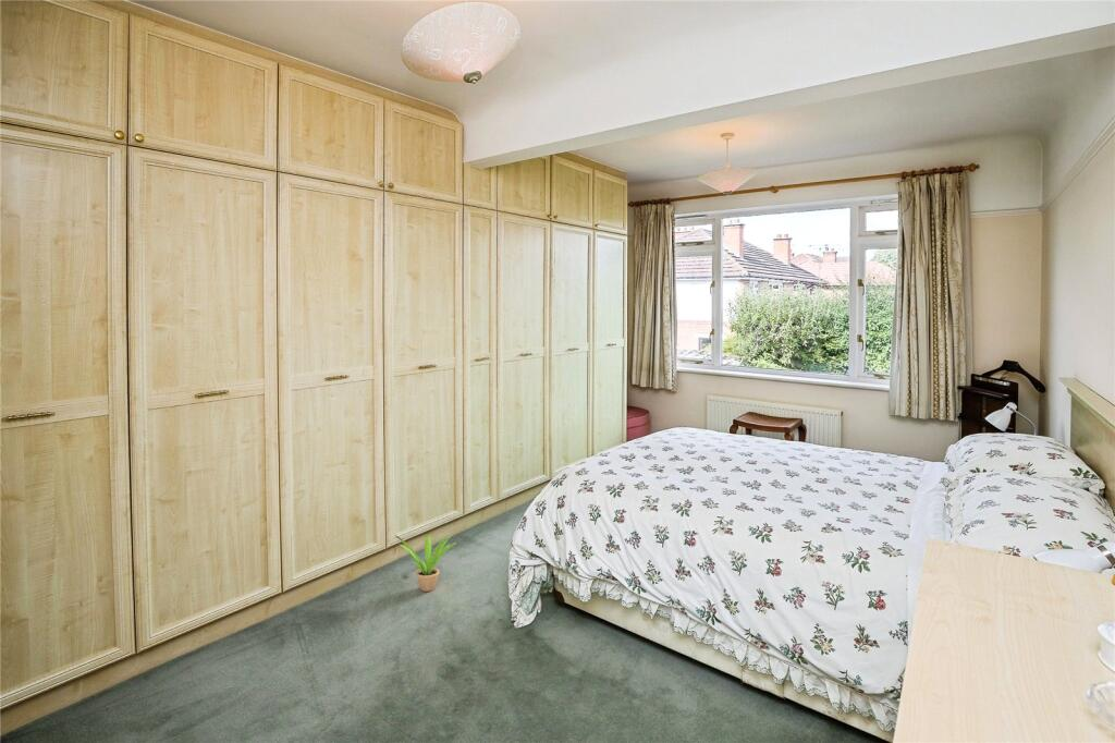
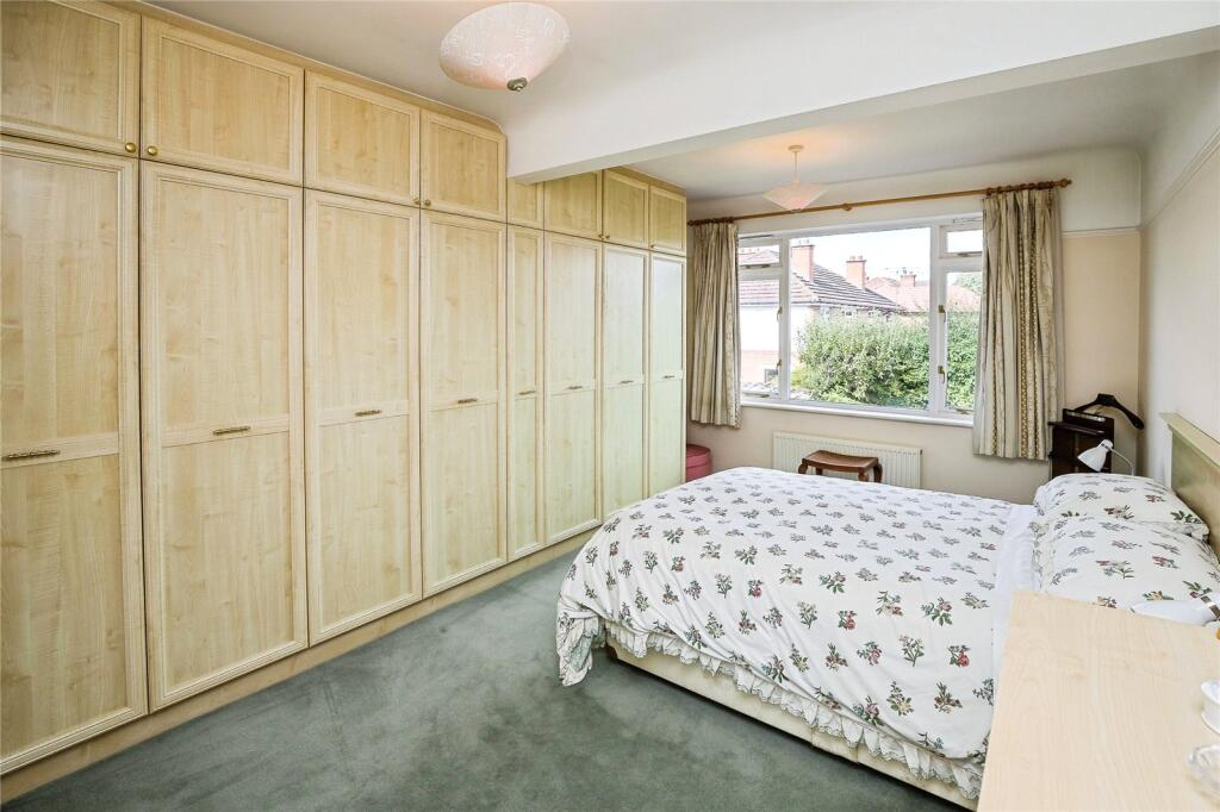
- potted plant [394,534,457,593]
